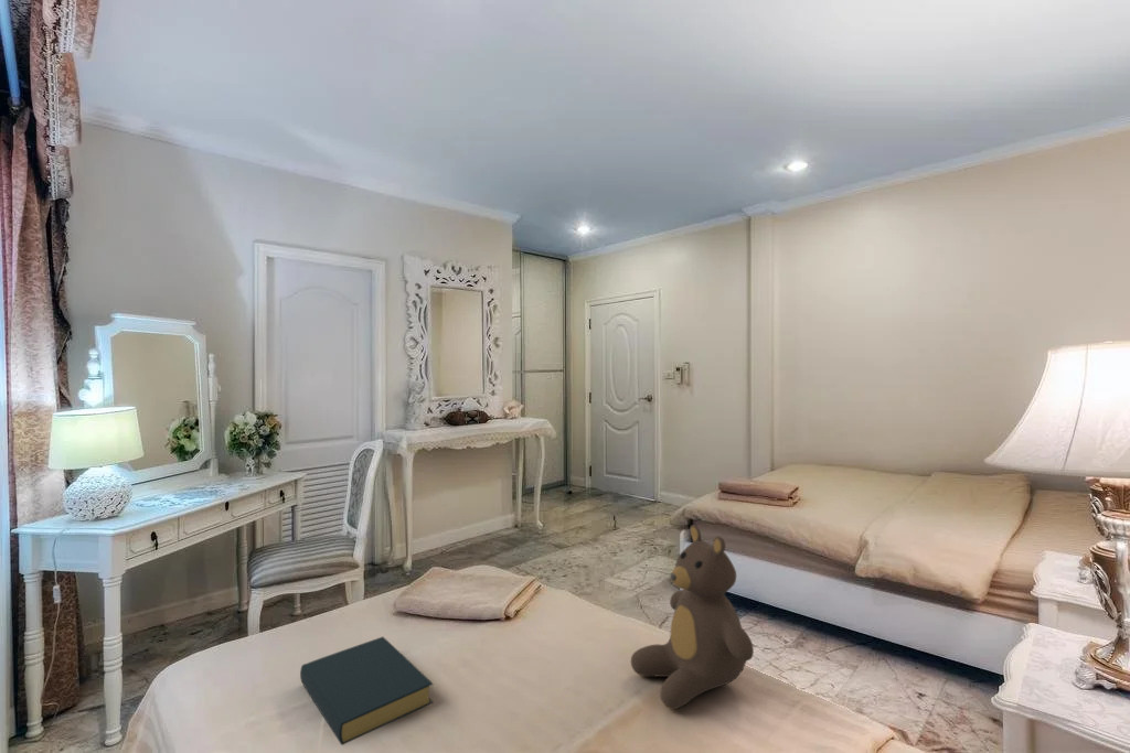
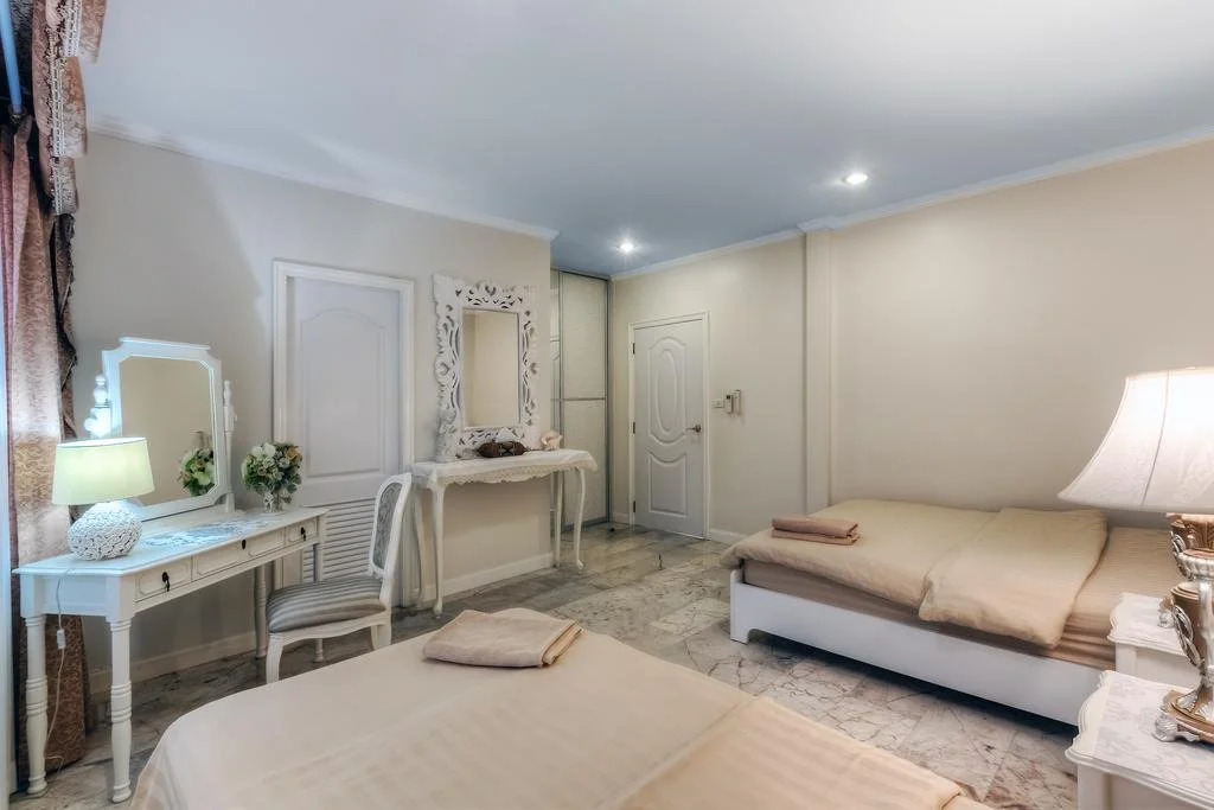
- teddy bear [630,524,755,710]
- hardback book [299,636,435,746]
